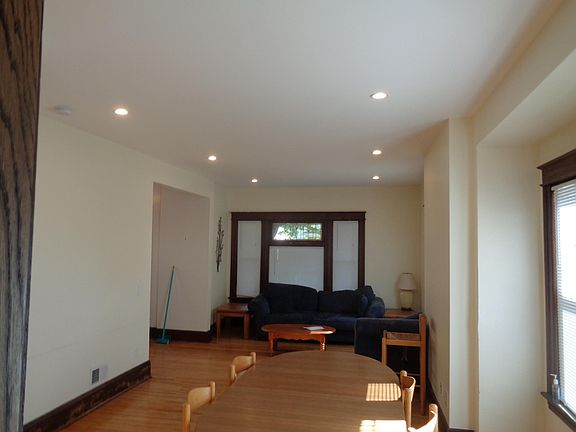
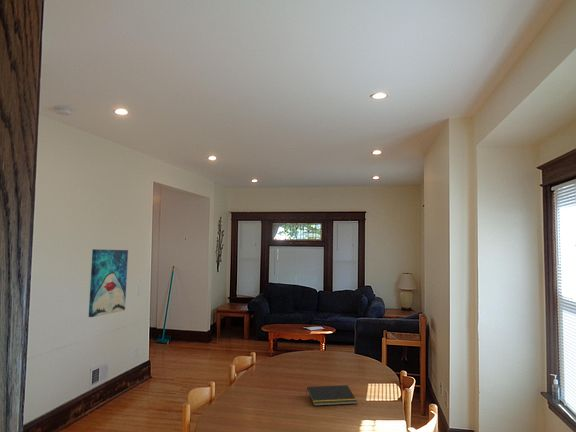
+ notepad [305,384,358,407]
+ wall art [88,248,129,318]
